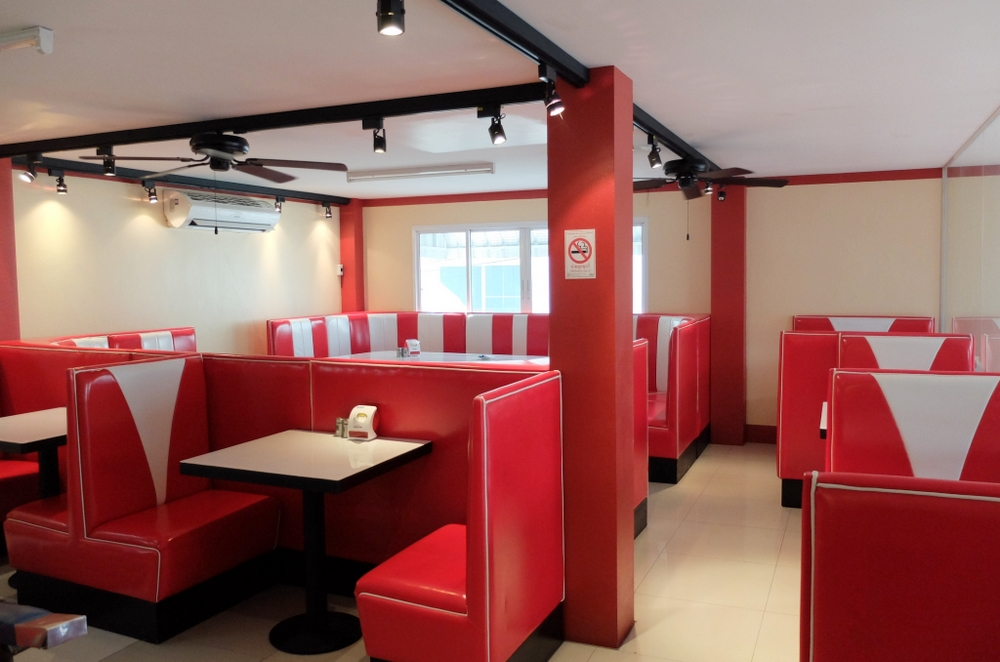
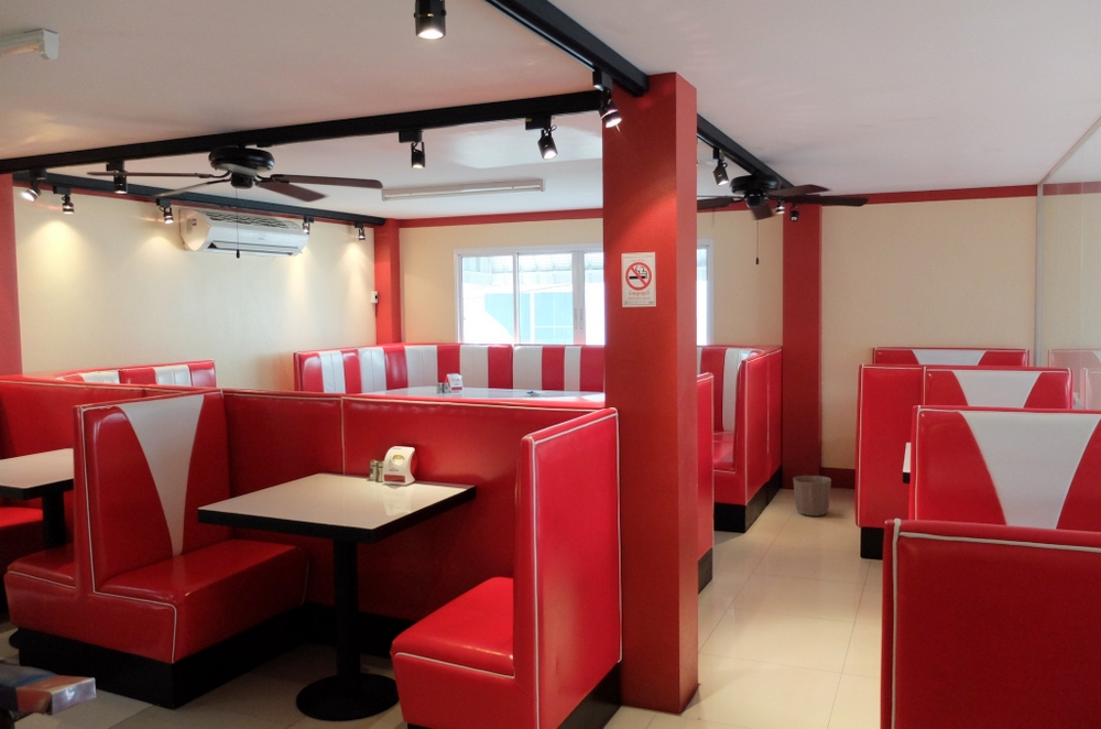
+ waste basket [792,475,832,518]
